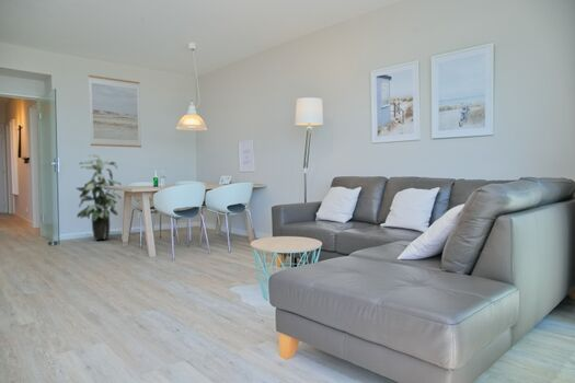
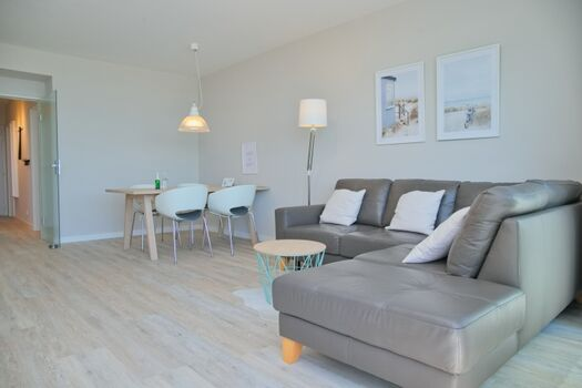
- wall art [88,74,142,149]
- indoor plant [76,153,123,241]
